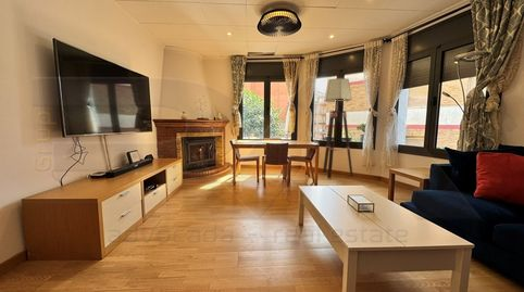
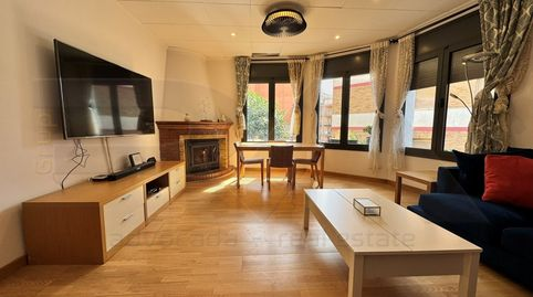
- floor lamp [322,77,353,179]
